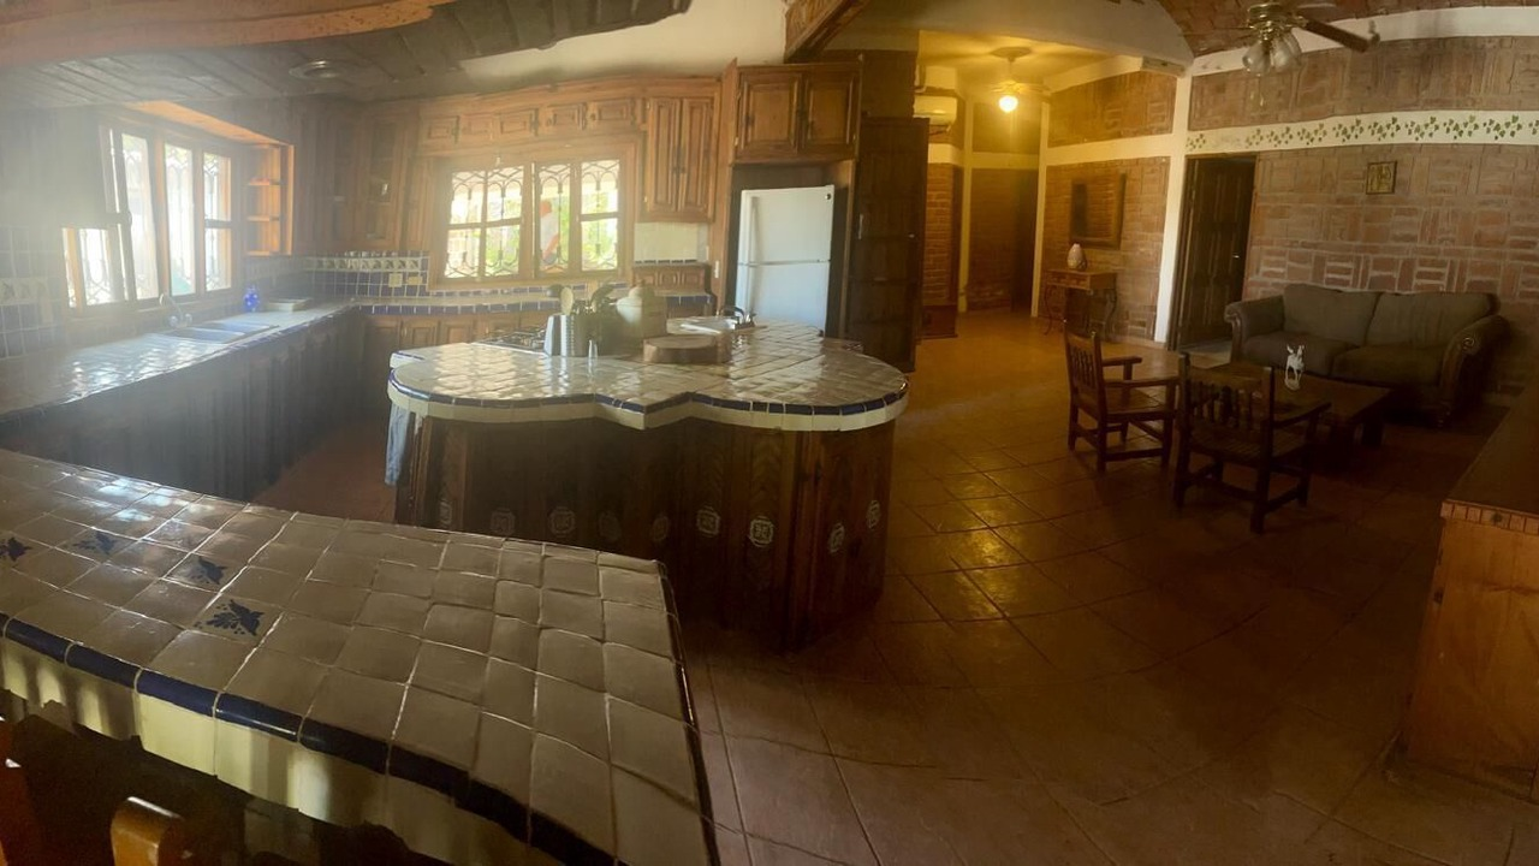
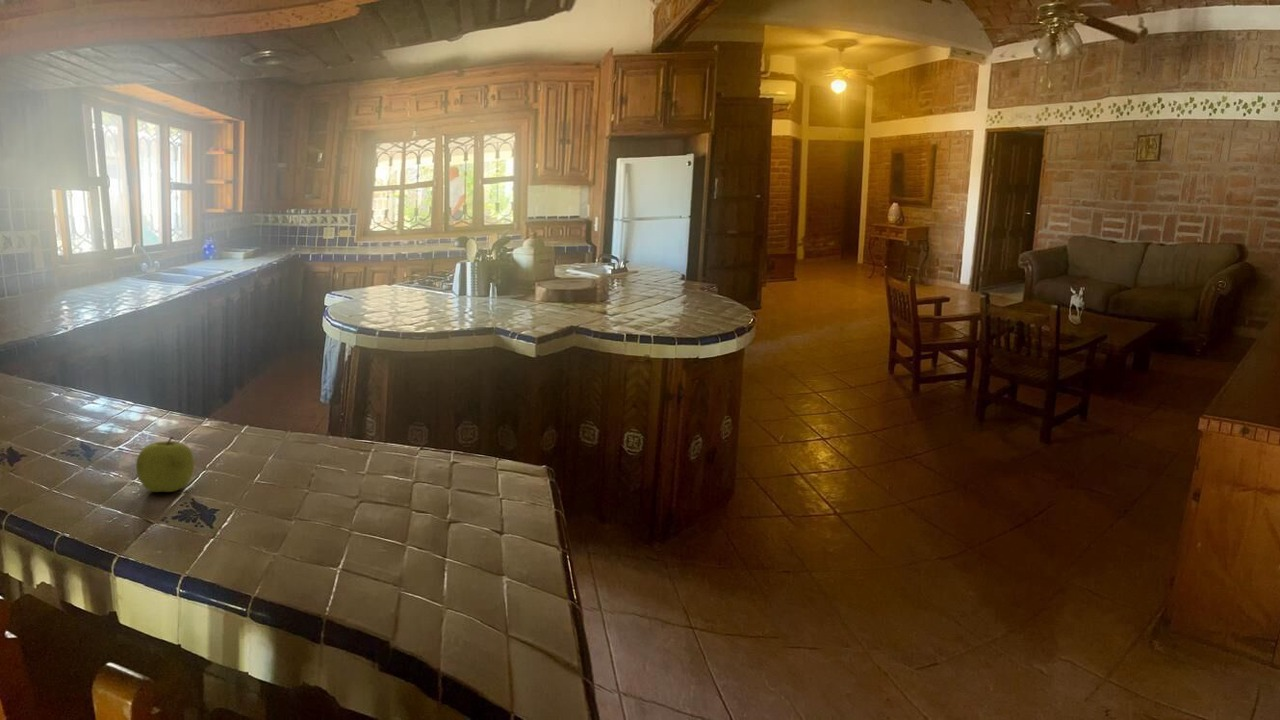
+ fruit [135,436,195,493]
